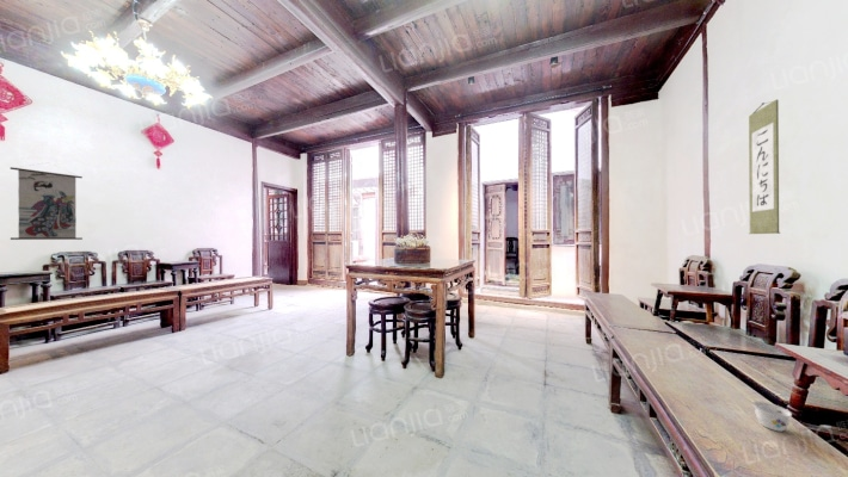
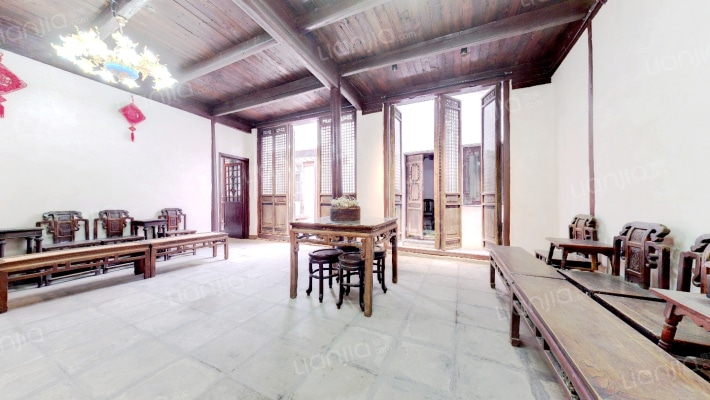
- teacup [751,399,793,433]
- wall scroll [10,162,84,241]
- wall scroll [748,99,781,235]
